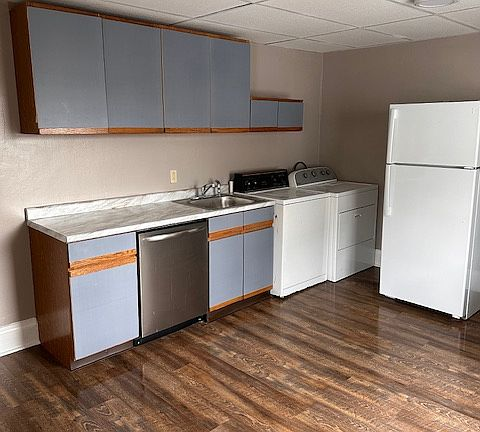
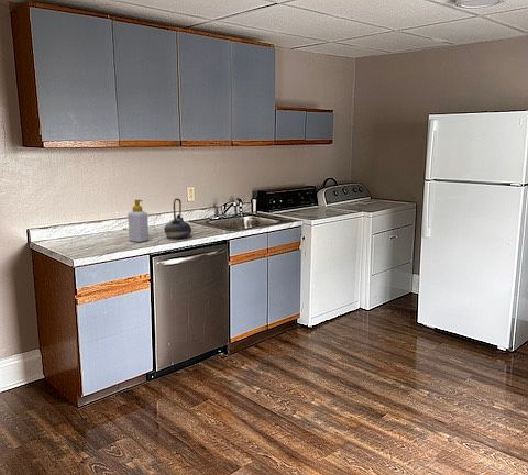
+ soap bottle [127,199,150,243]
+ teapot [163,197,193,240]
